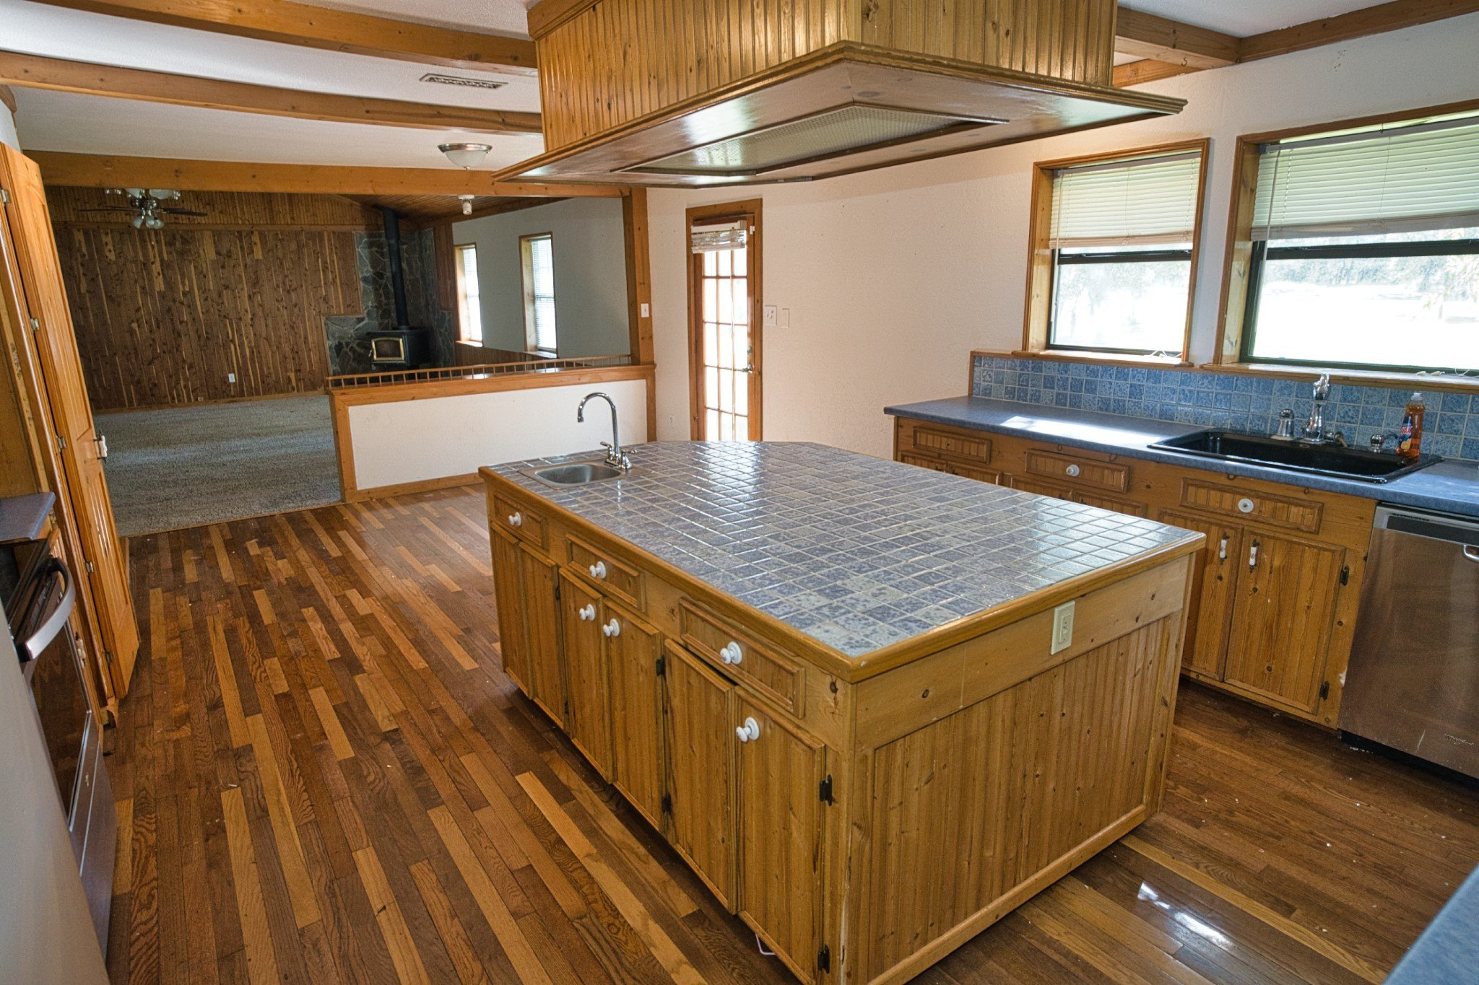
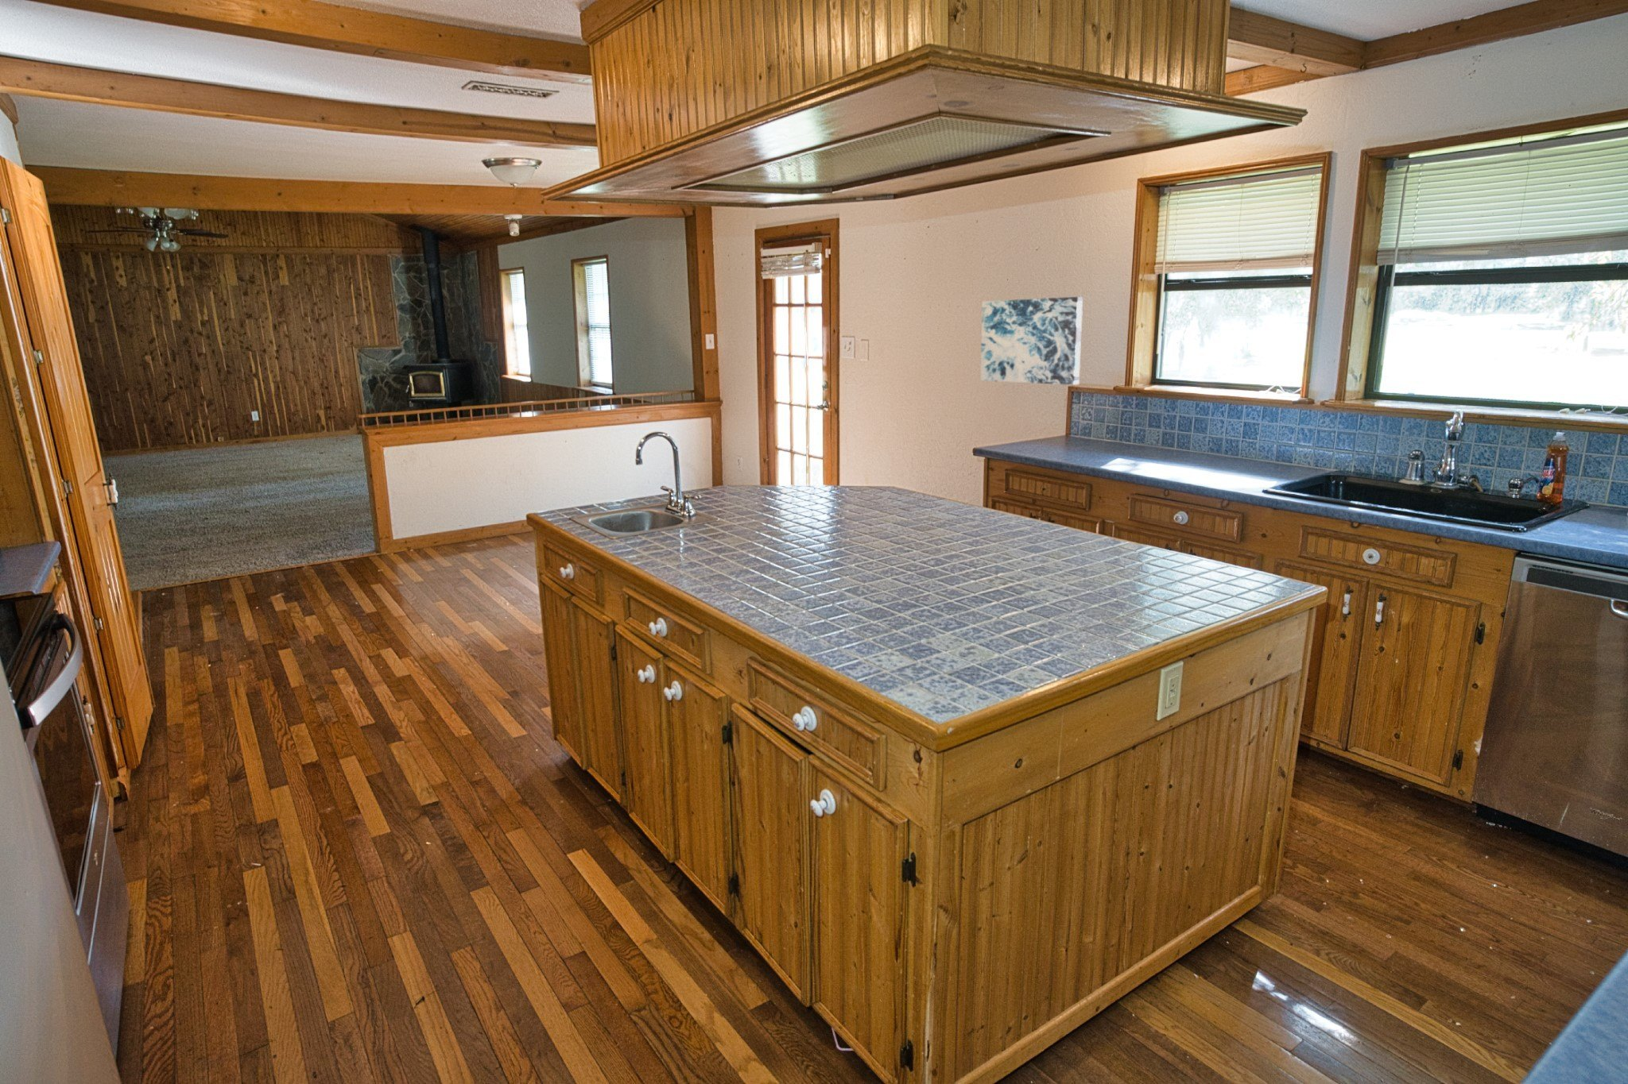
+ wall art [980,296,1083,386]
